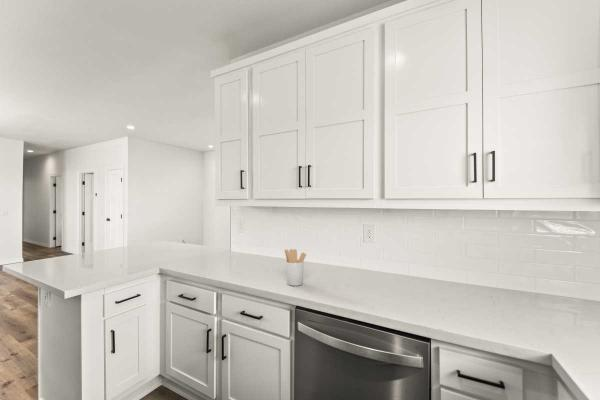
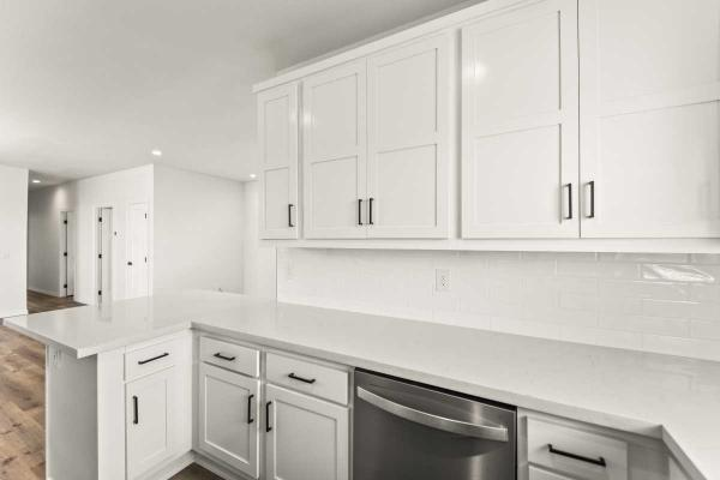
- utensil holder [284,248,307,287]
